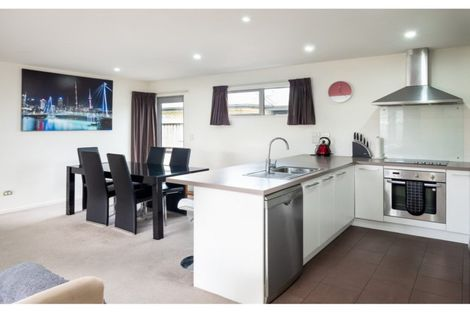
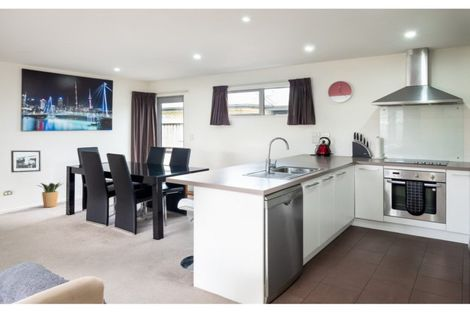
+ picture frame [10,150,42,174]
+ potted plant [36,181,65,208]
